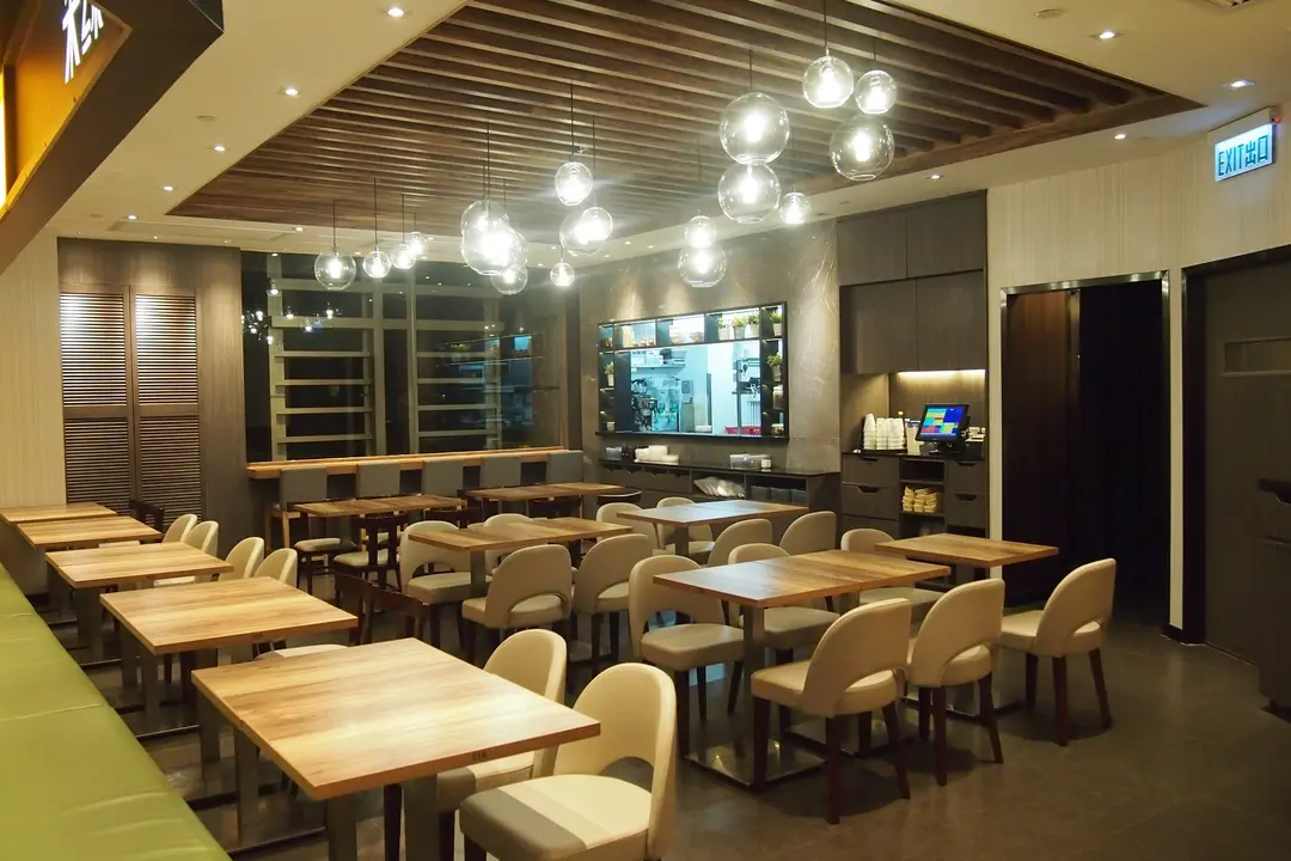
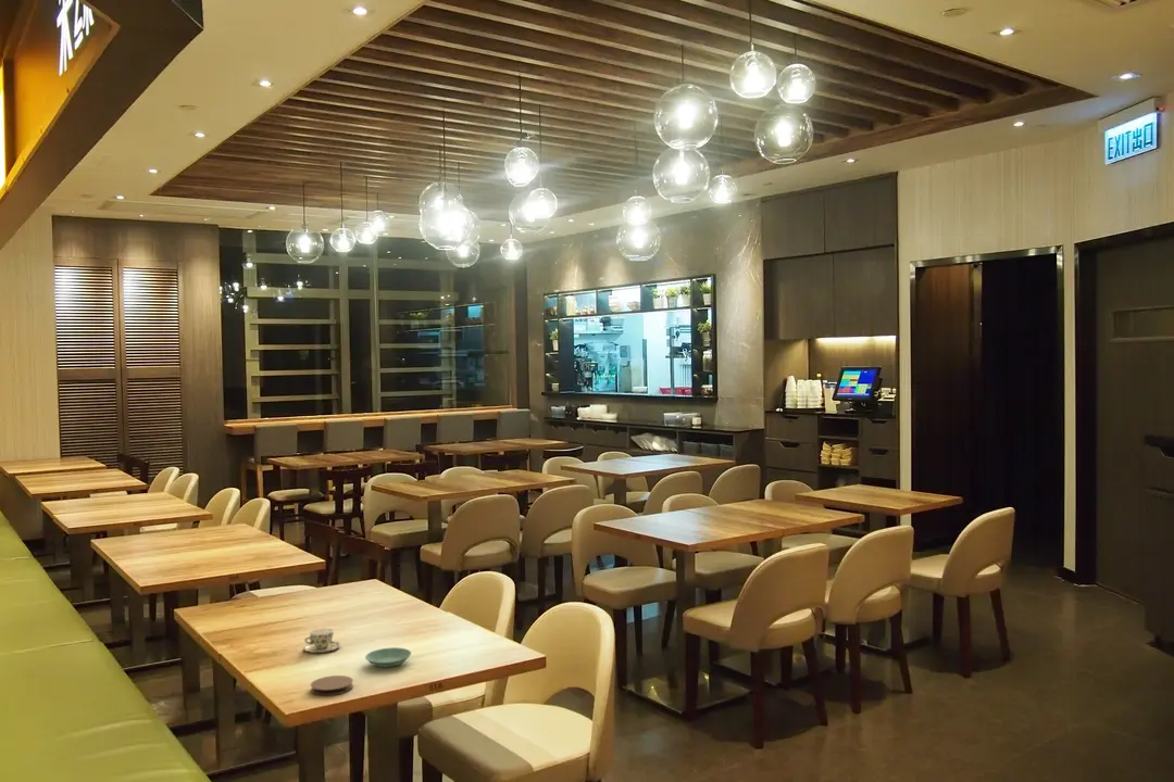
+ teacup [302,628,341,654]
+ coaster [310,674,354,696]
+ saucer [364,646,412,668]
